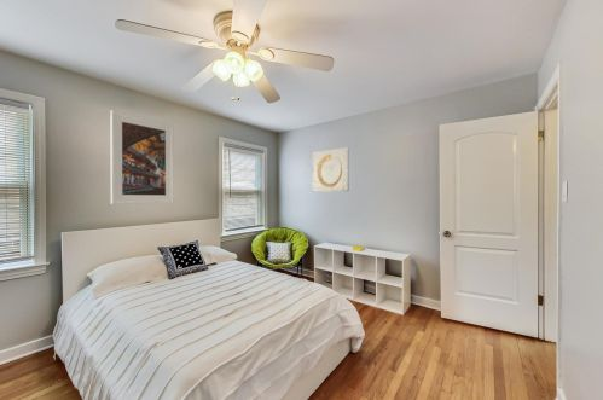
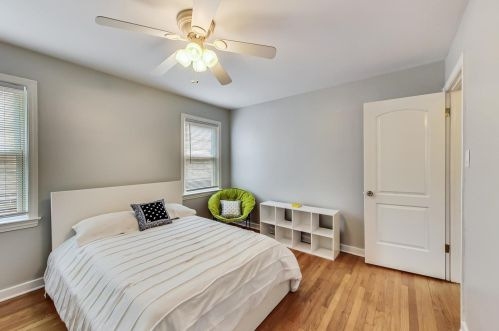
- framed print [109,109,175,205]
- wall art [311,146,350,193]
